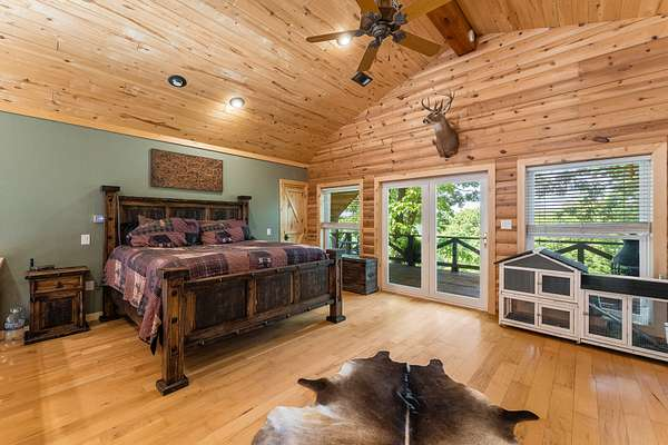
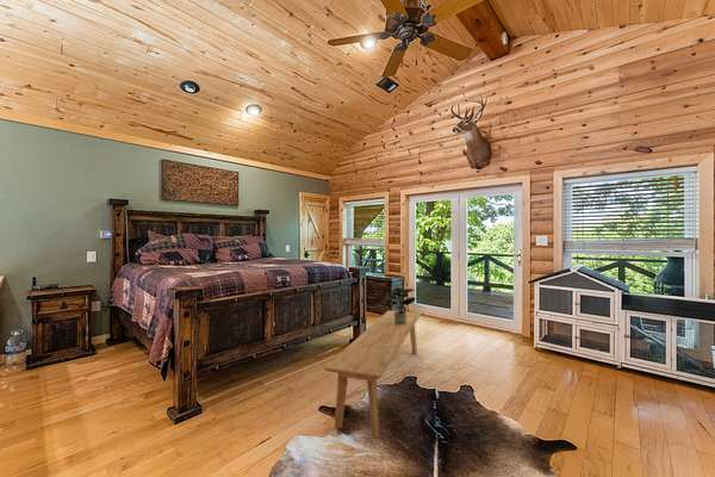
+ potted plant [381,286,416,324]
+ bench [323,309,422,439]
